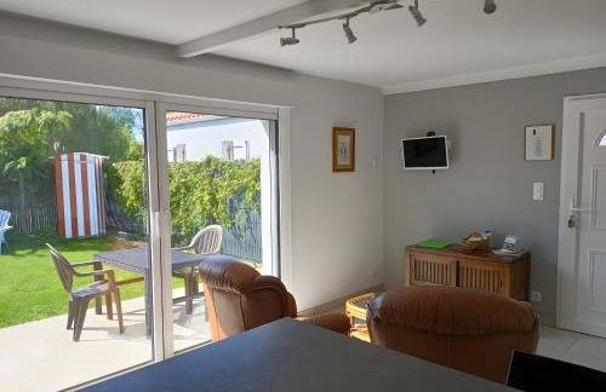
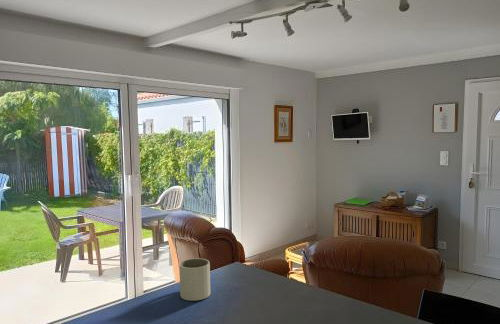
+ mug [178,257,211,302]
